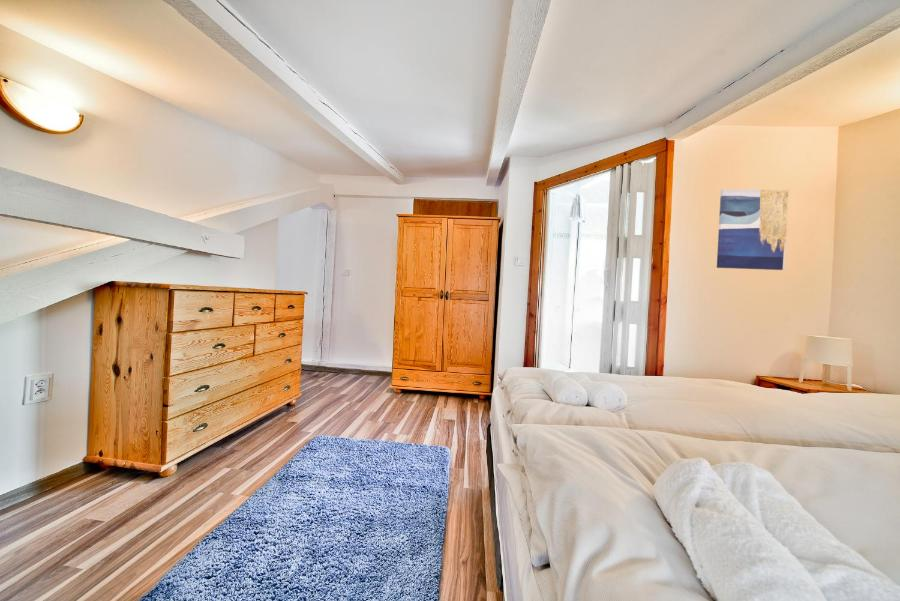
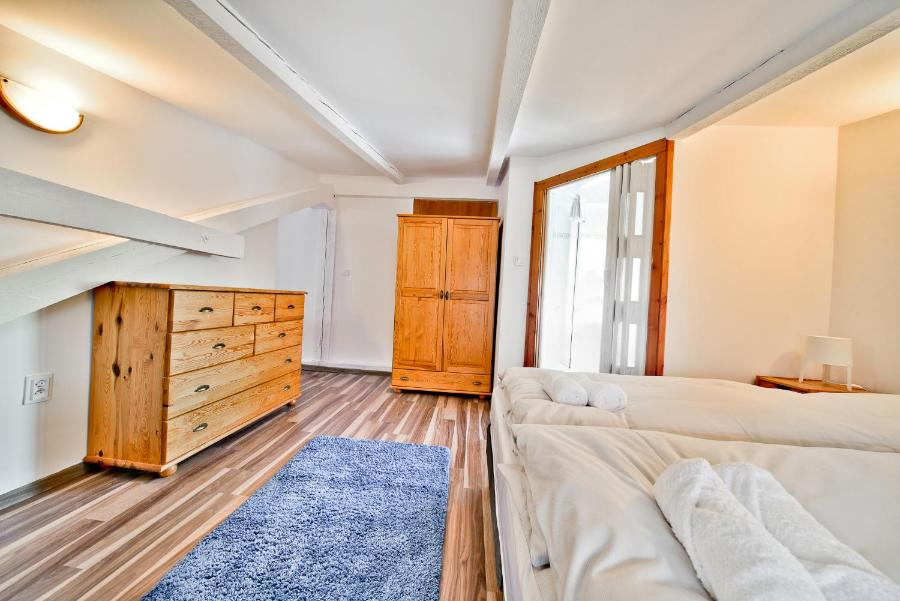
- wall art [716,189,790,271]
